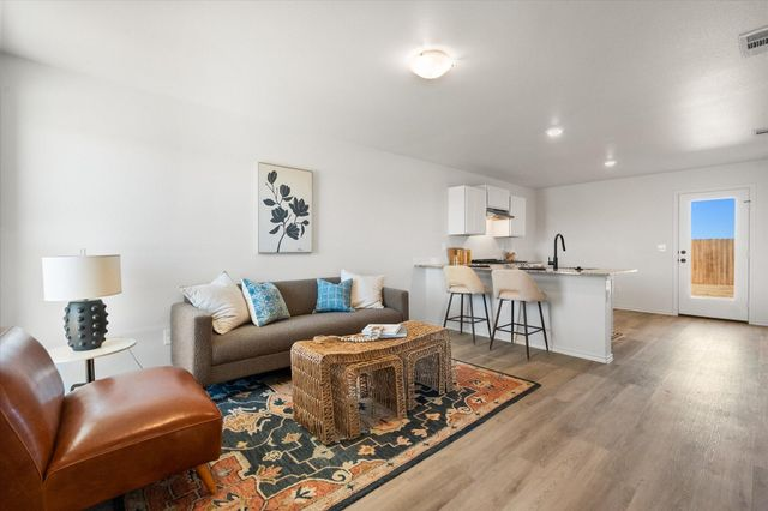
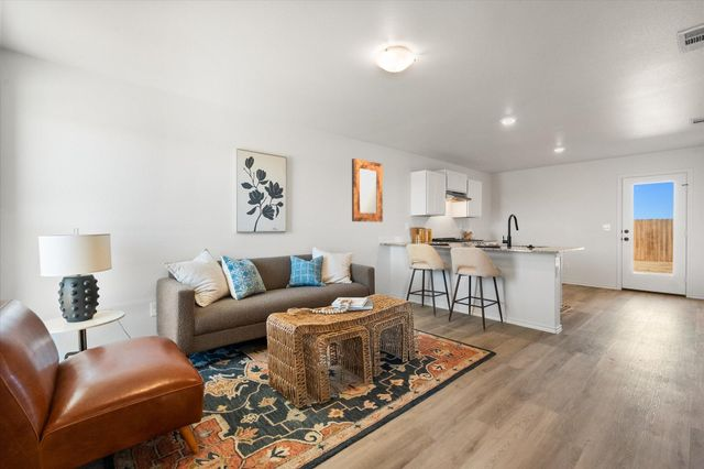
+ home mirror [351,157,384,223]
